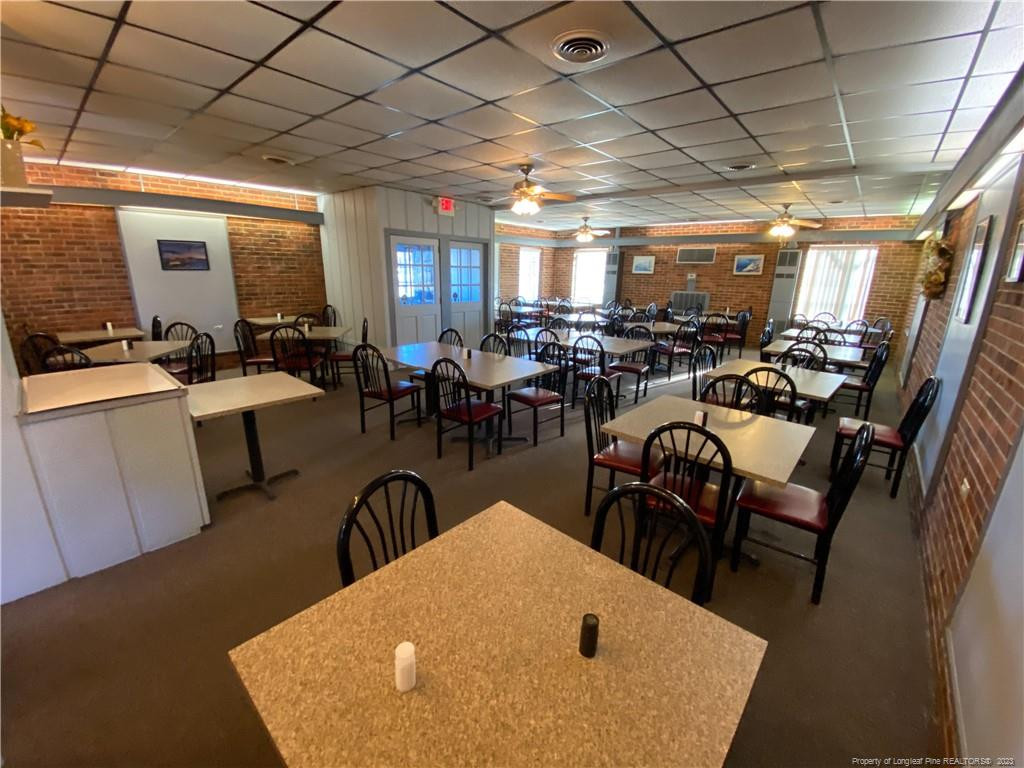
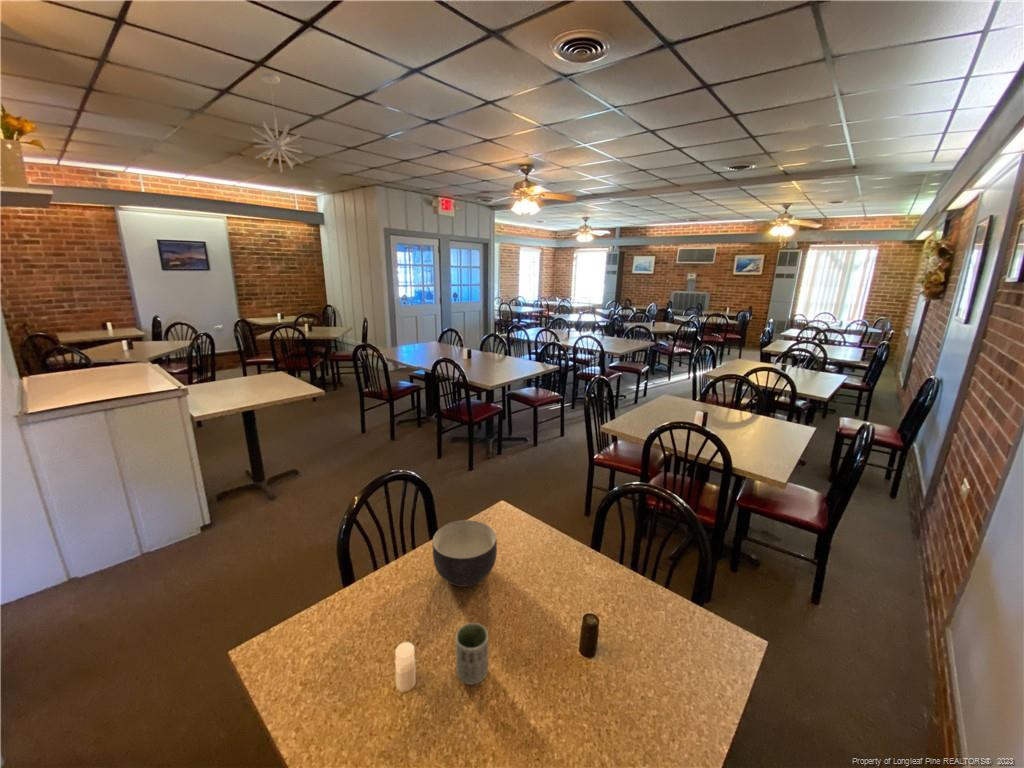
+ bowl [432,519,498,588]
+ pendant light [250,72,304,174]
+ cup [454,622,489,686]
